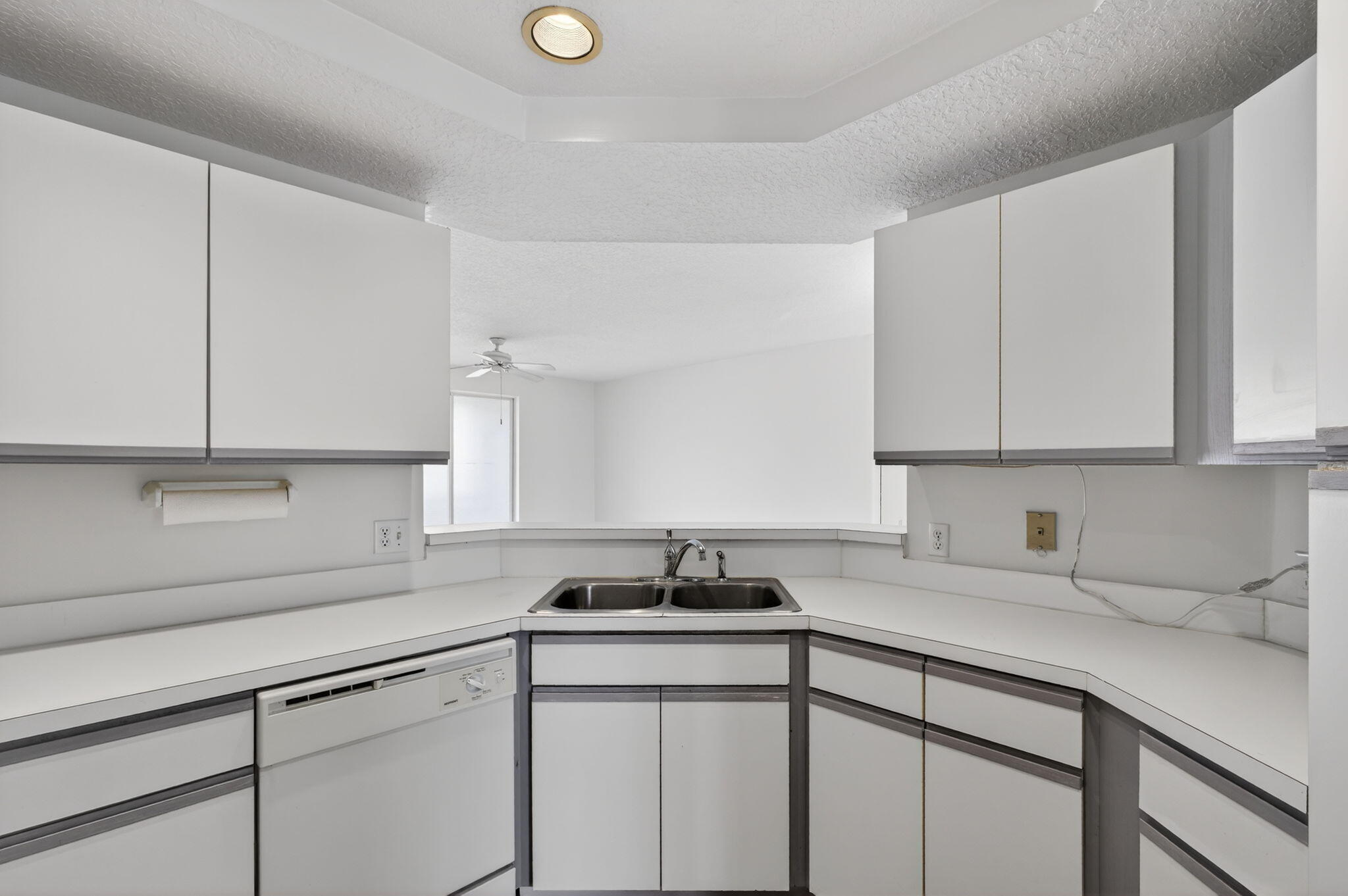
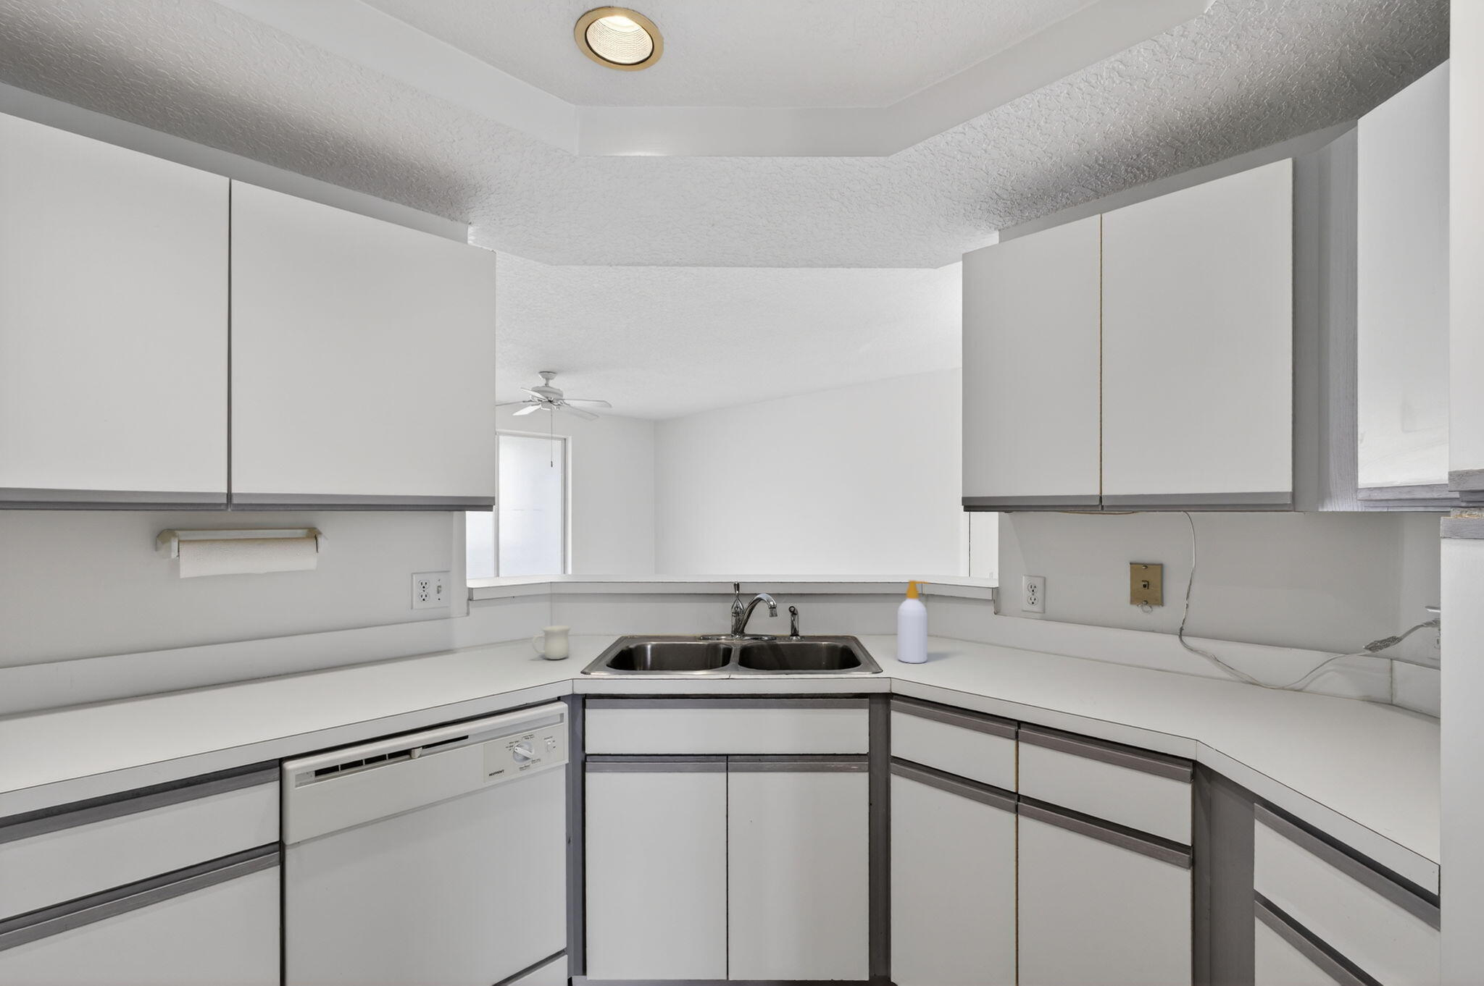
+ mug [531,625,571,660]
+ soap bottle [896,580,929,664]
